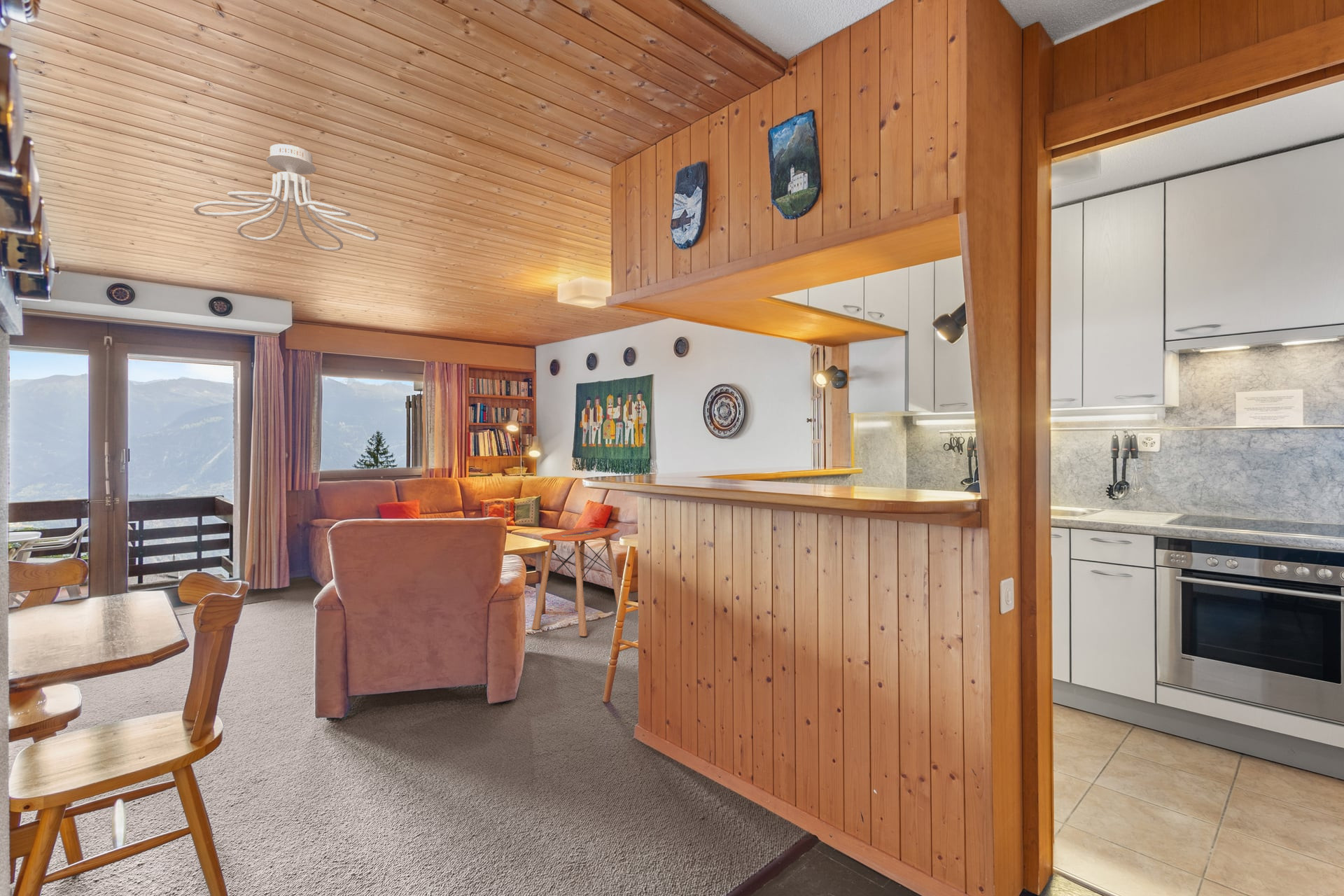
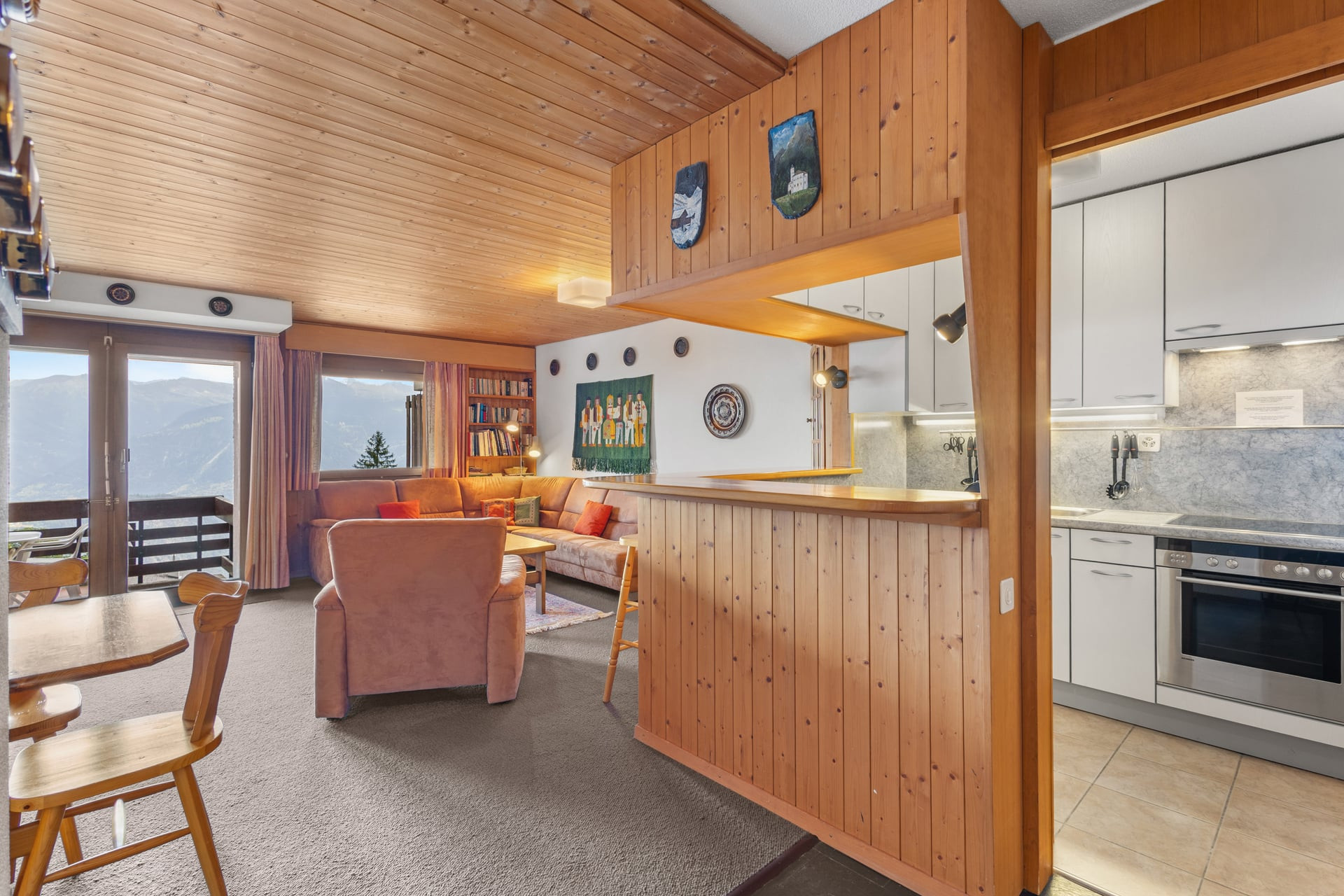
- ceiling light fixture [193,144,379,251]
- side table [531,526,621,637]
